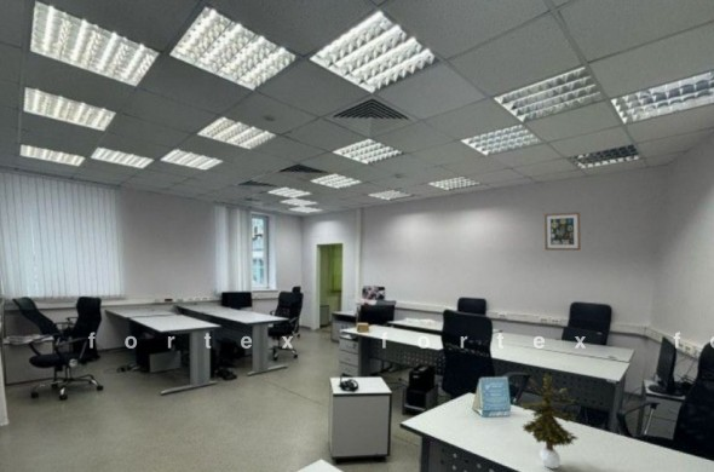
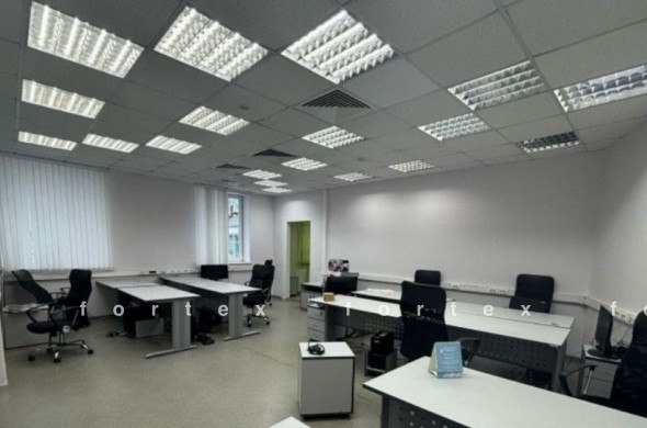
- potted plant [519,372,578,470]
- wall art [543,211,582,252]
